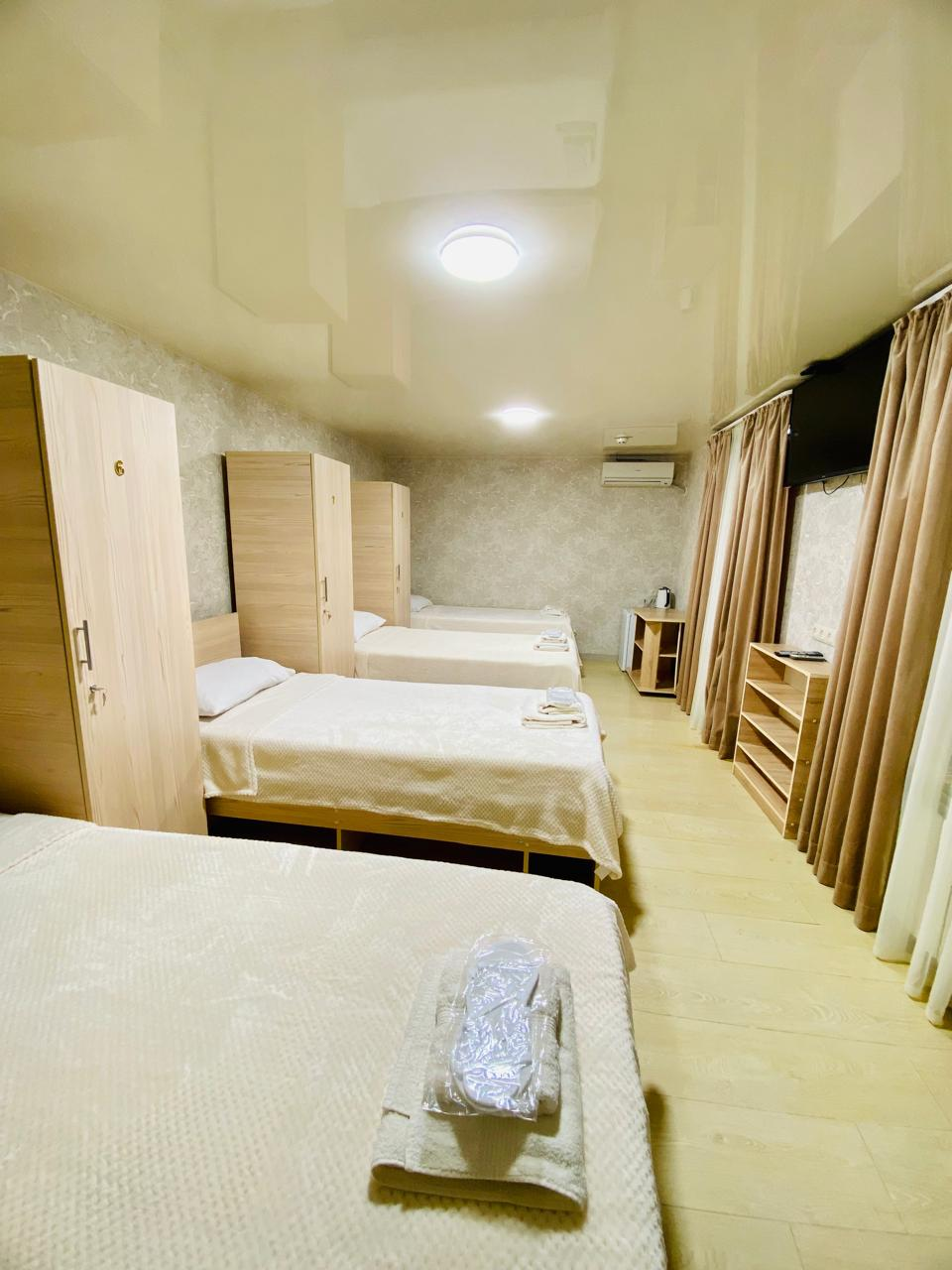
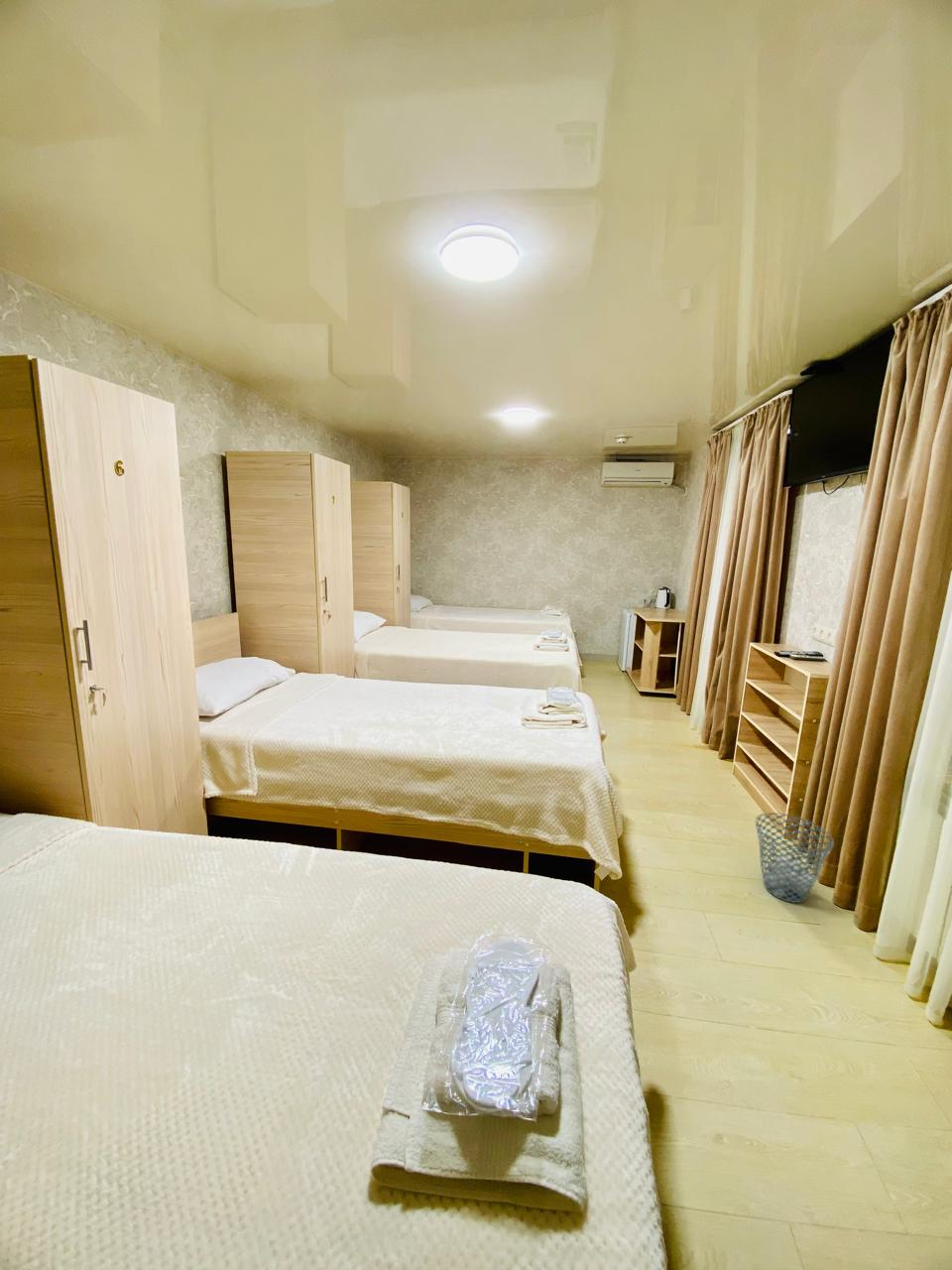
+ waste basket [755,812,835,904]
